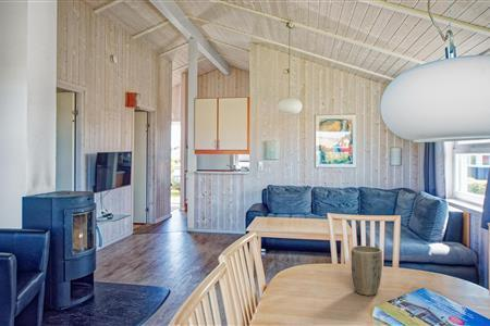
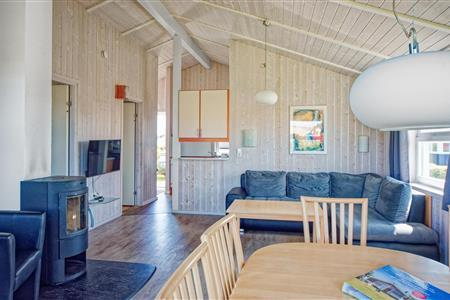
- plant pot [351,244,383,297]
